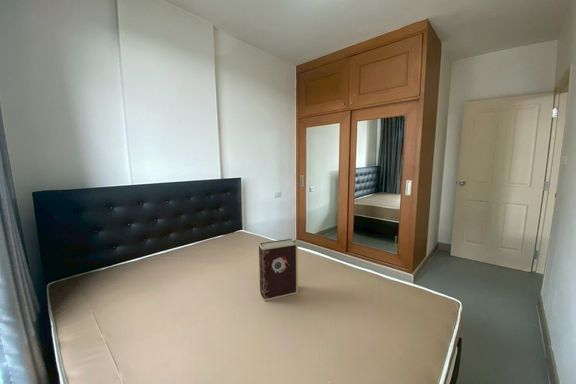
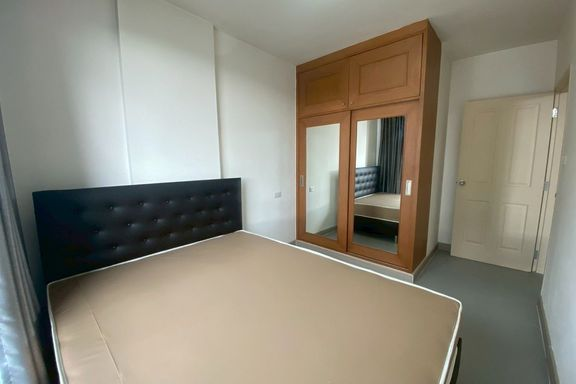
- book [258,238,299,302]
